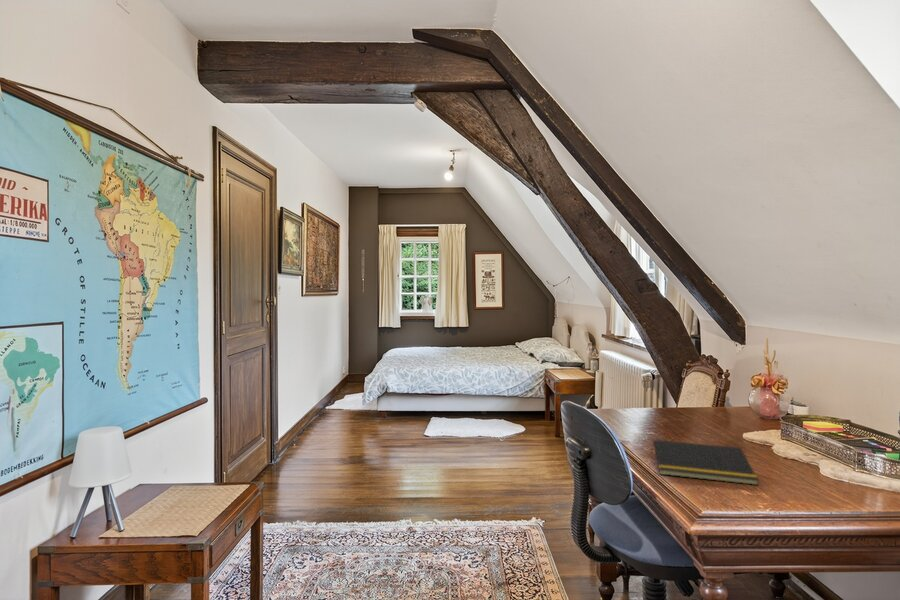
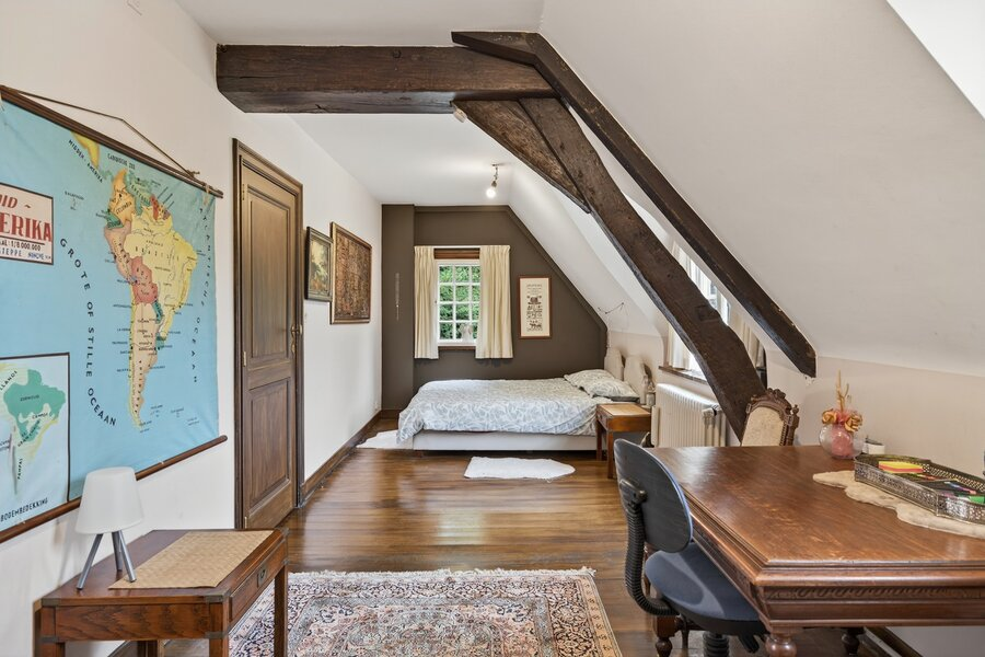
- notepad [650,439,760,486]
